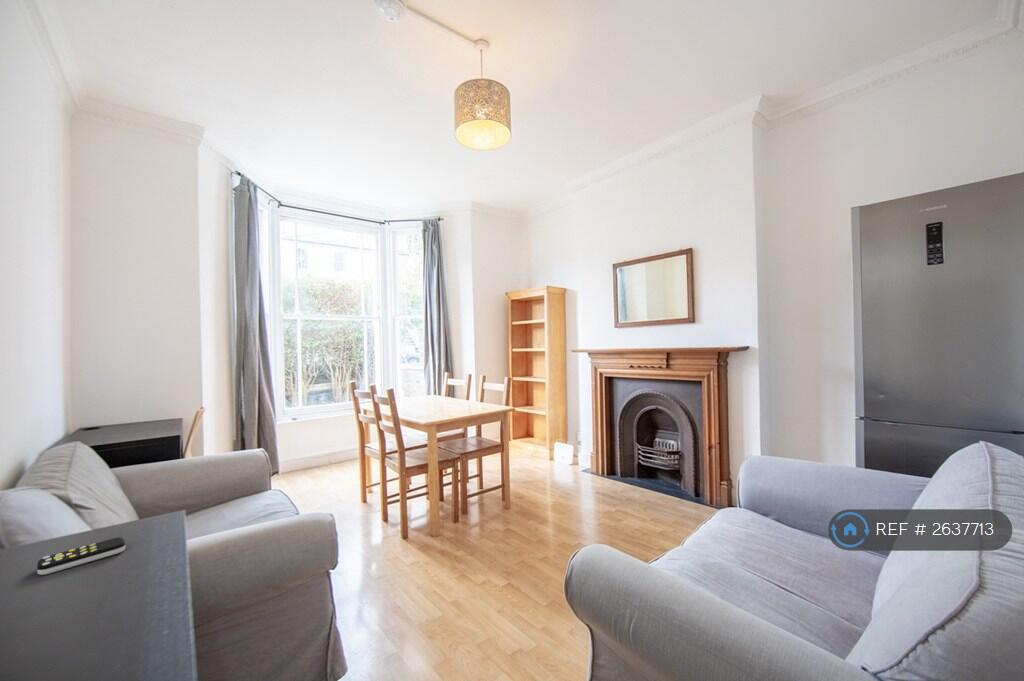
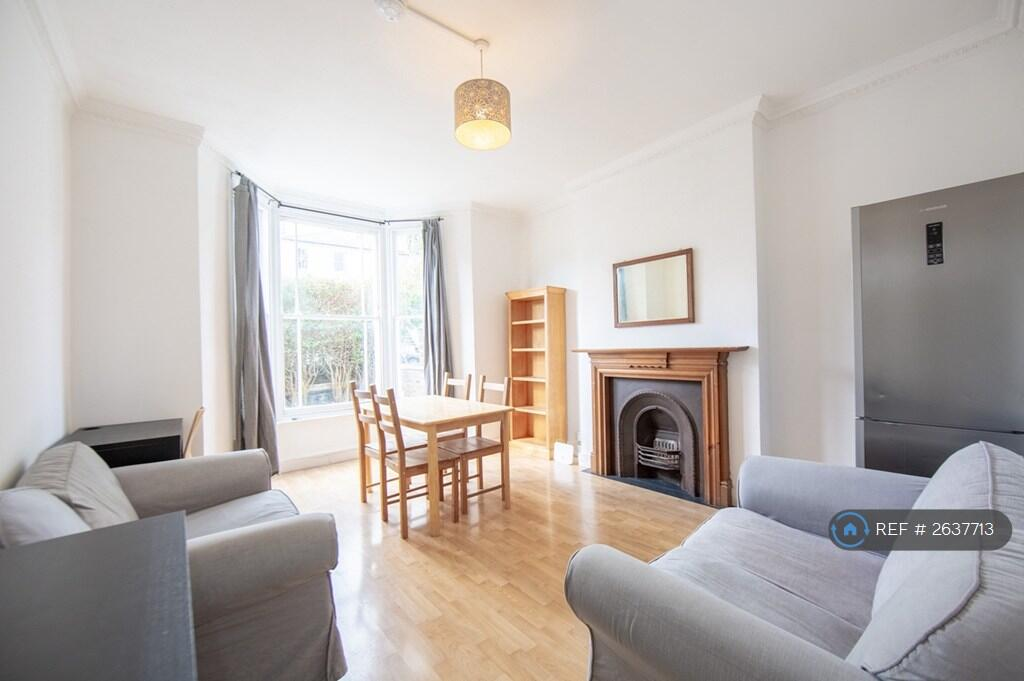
- remote control [36,536,126,576]
